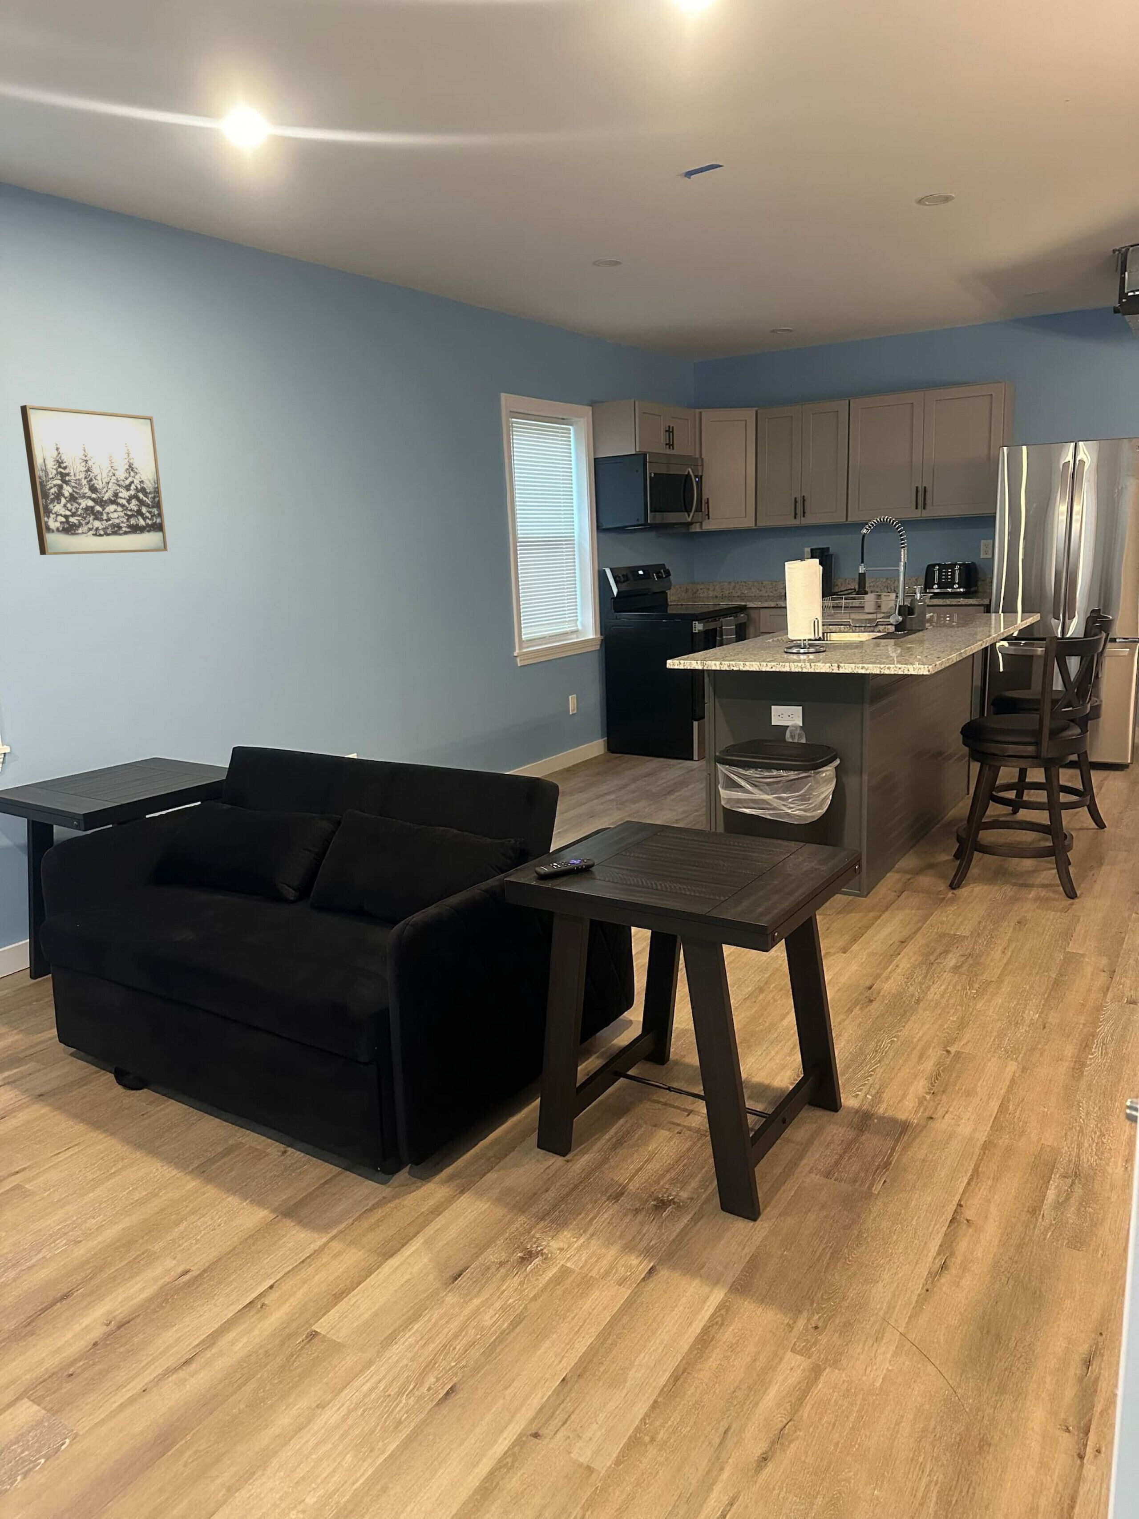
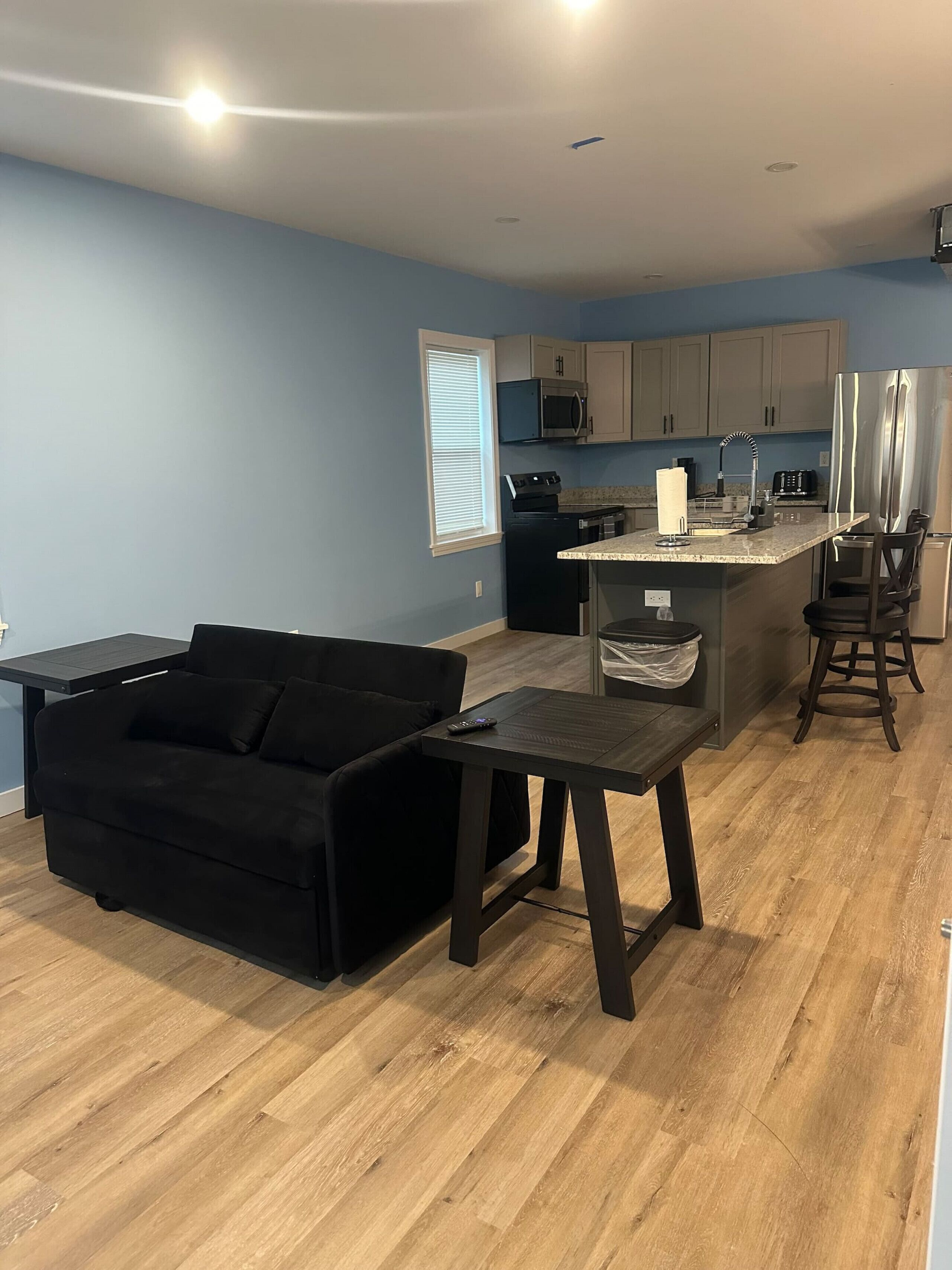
- wall art [19,404,169,556]
